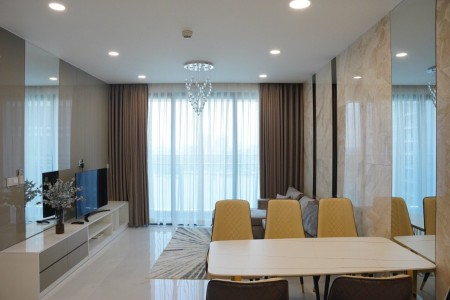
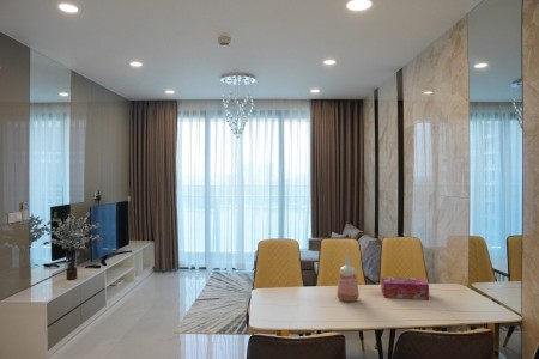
+ tissue box [380,276,430,300]
+ vase [335,254,361,303]
